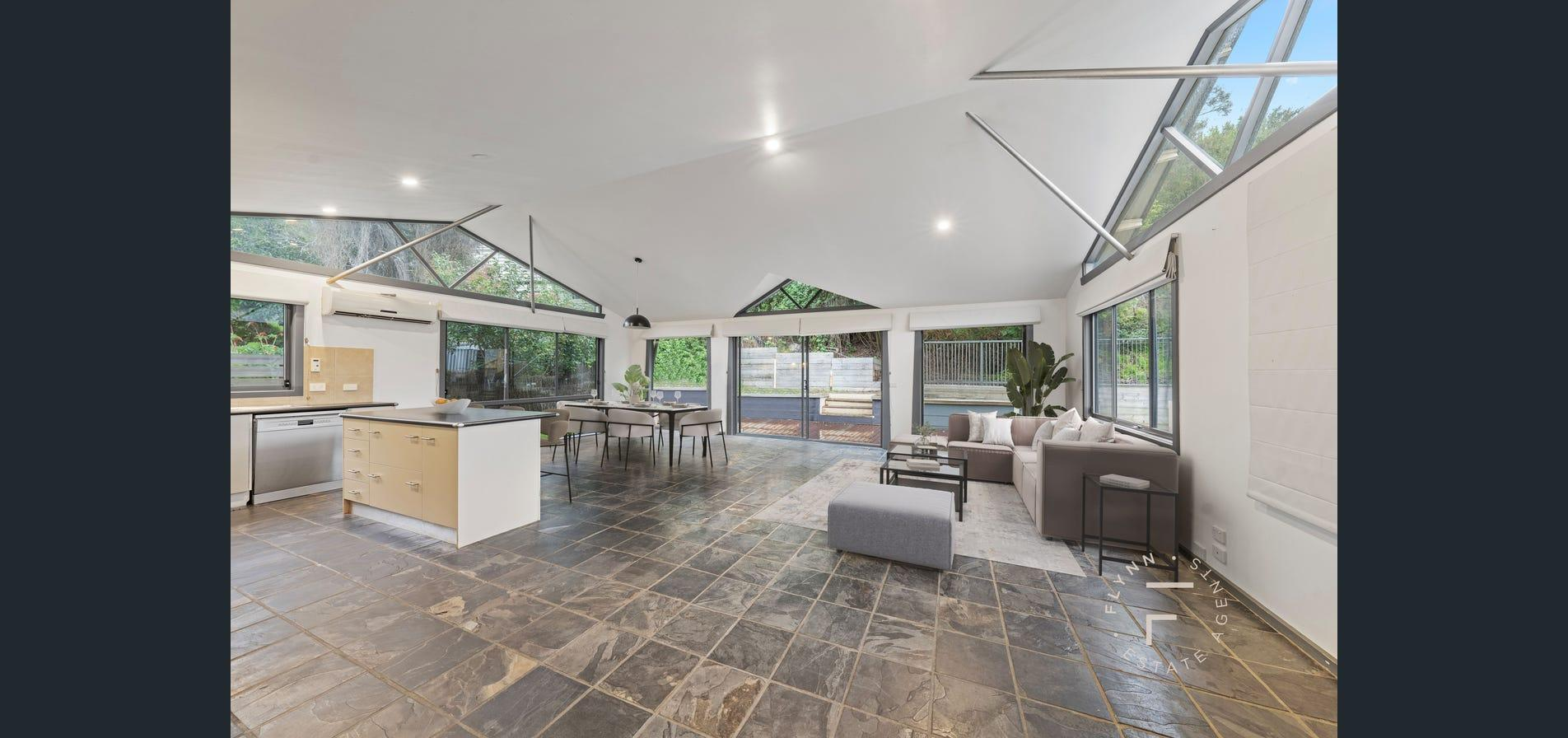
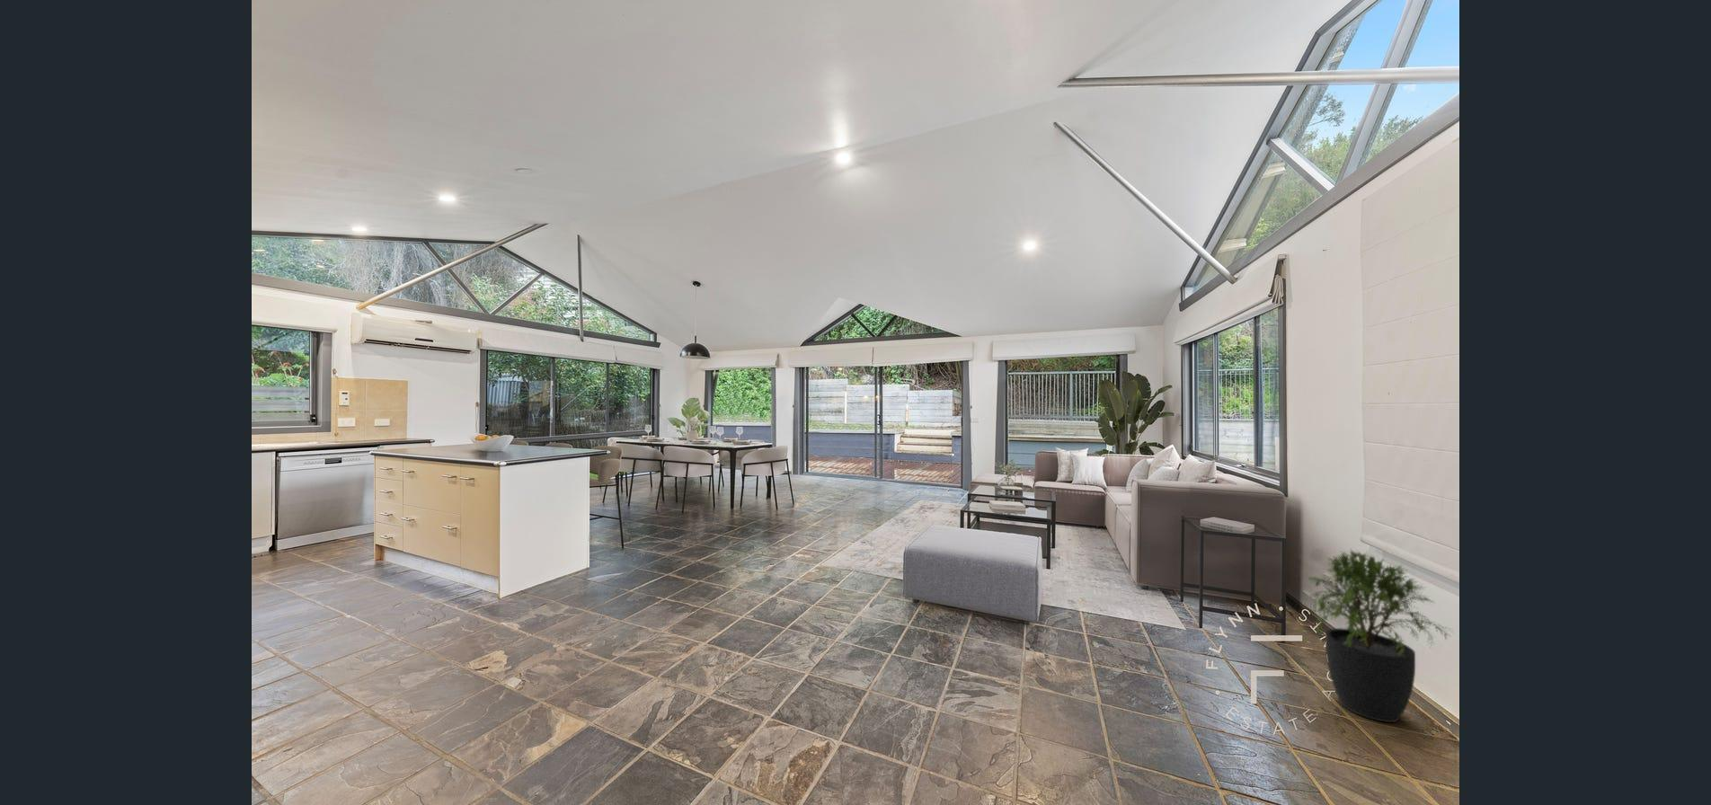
+ potted plant [1306,548,1455,723]
